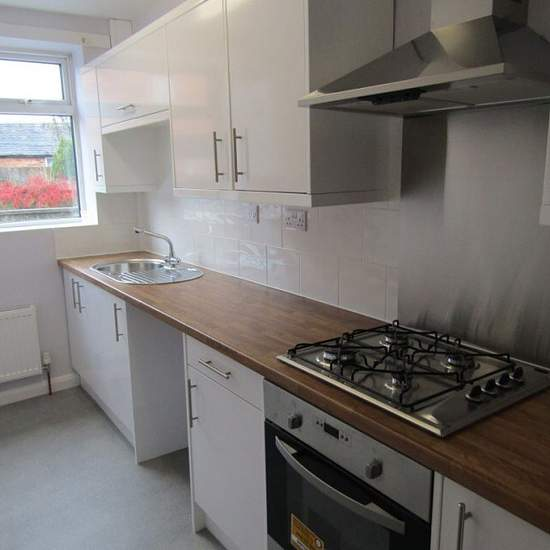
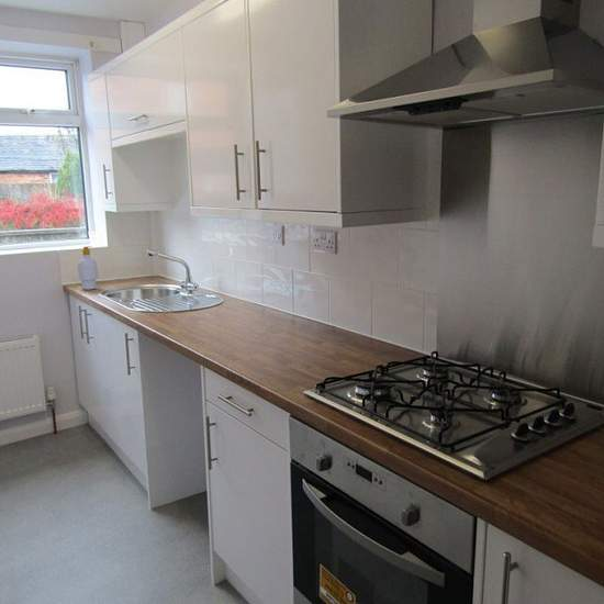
+ soap bottle [77,246,99,291]
